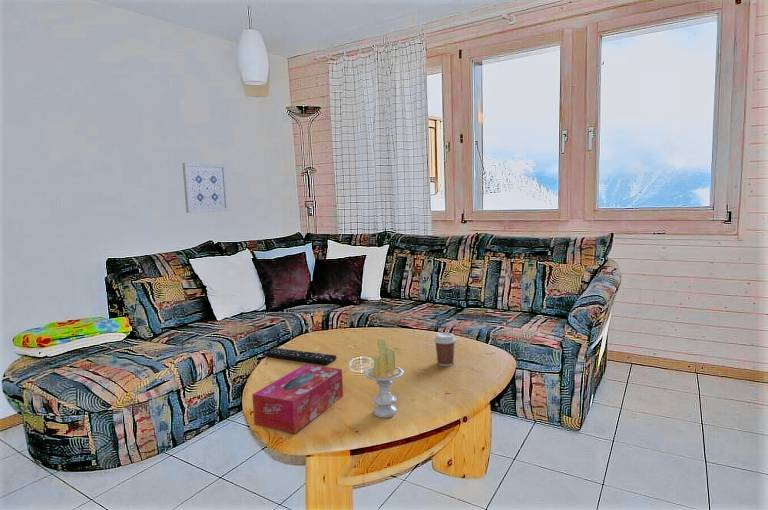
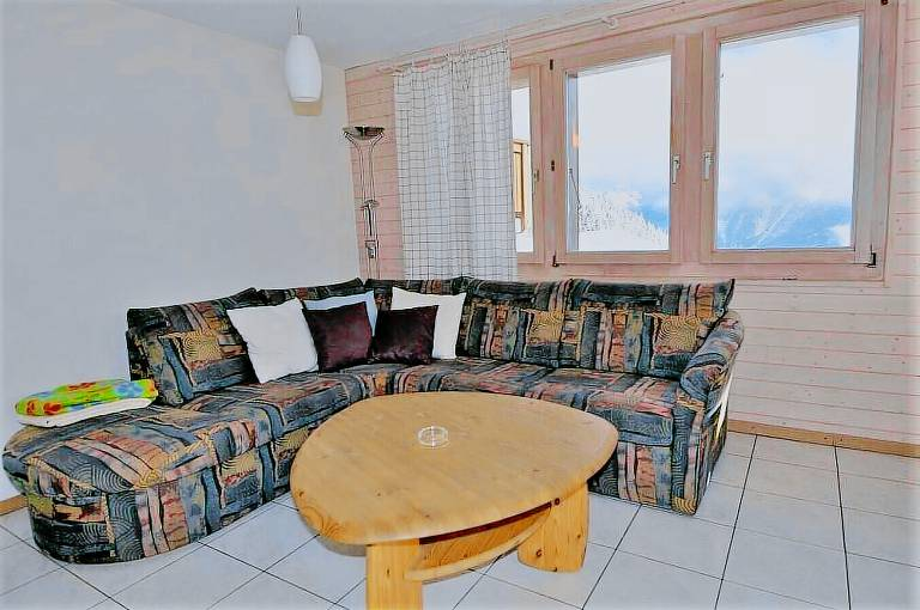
- wall art [182,162,229,214]
- candle [363,338,405,419]
- coffee cup [433,332,457,367]
- tissue box [251,363,344,434]
- remote control [264,347,337,366]
